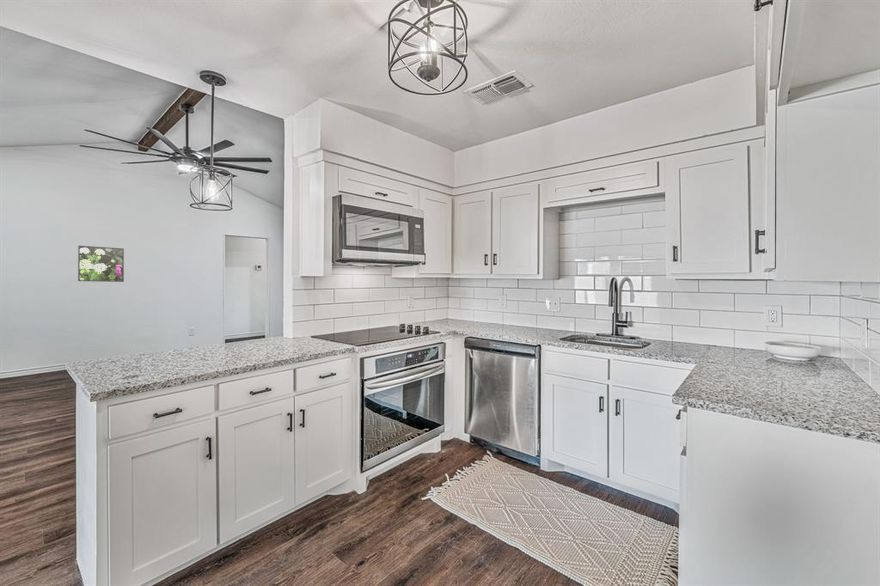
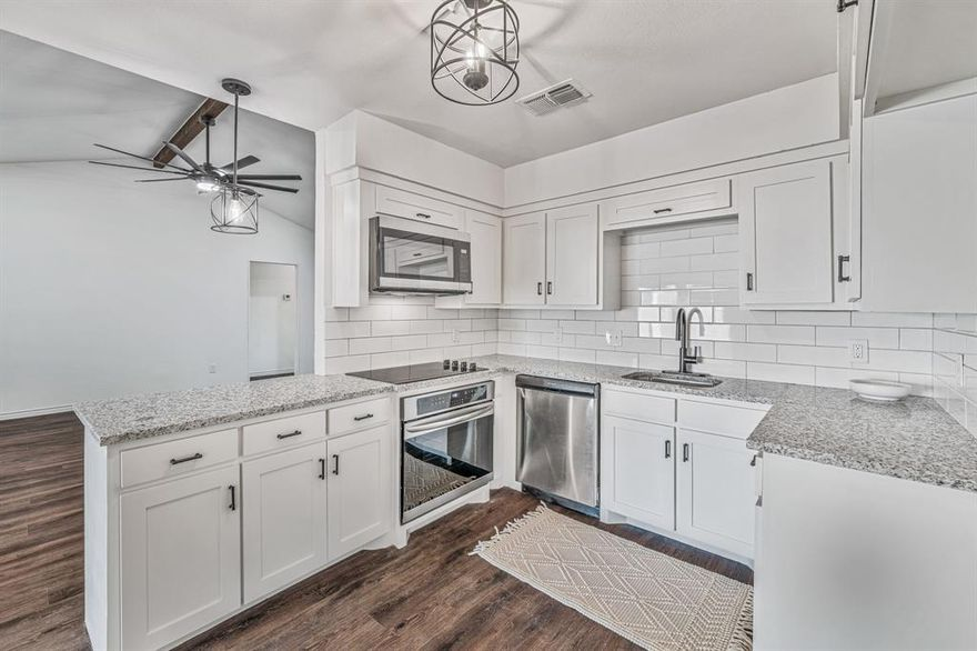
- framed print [77,245,125,283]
